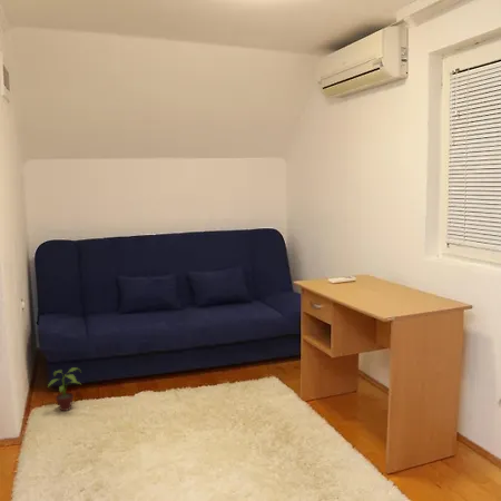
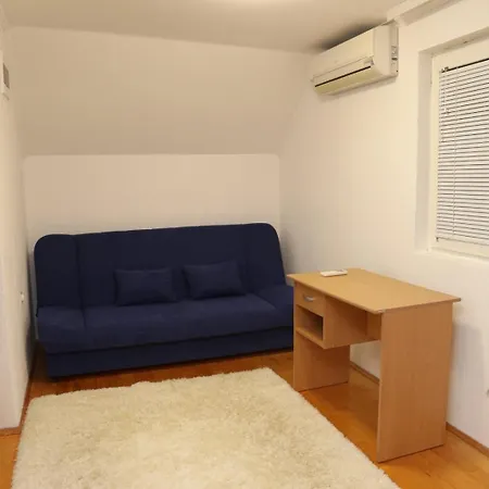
- potted plant [47,366,82,412]
